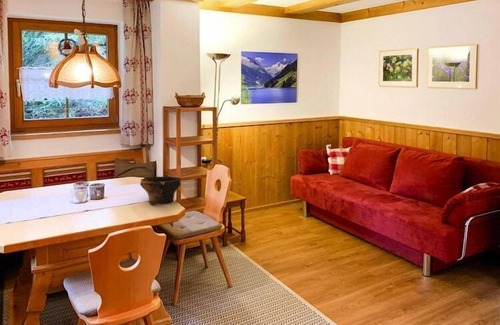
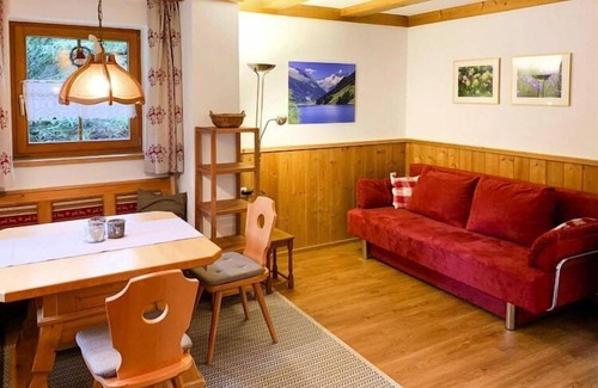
- bowl [139,175,183,205]
